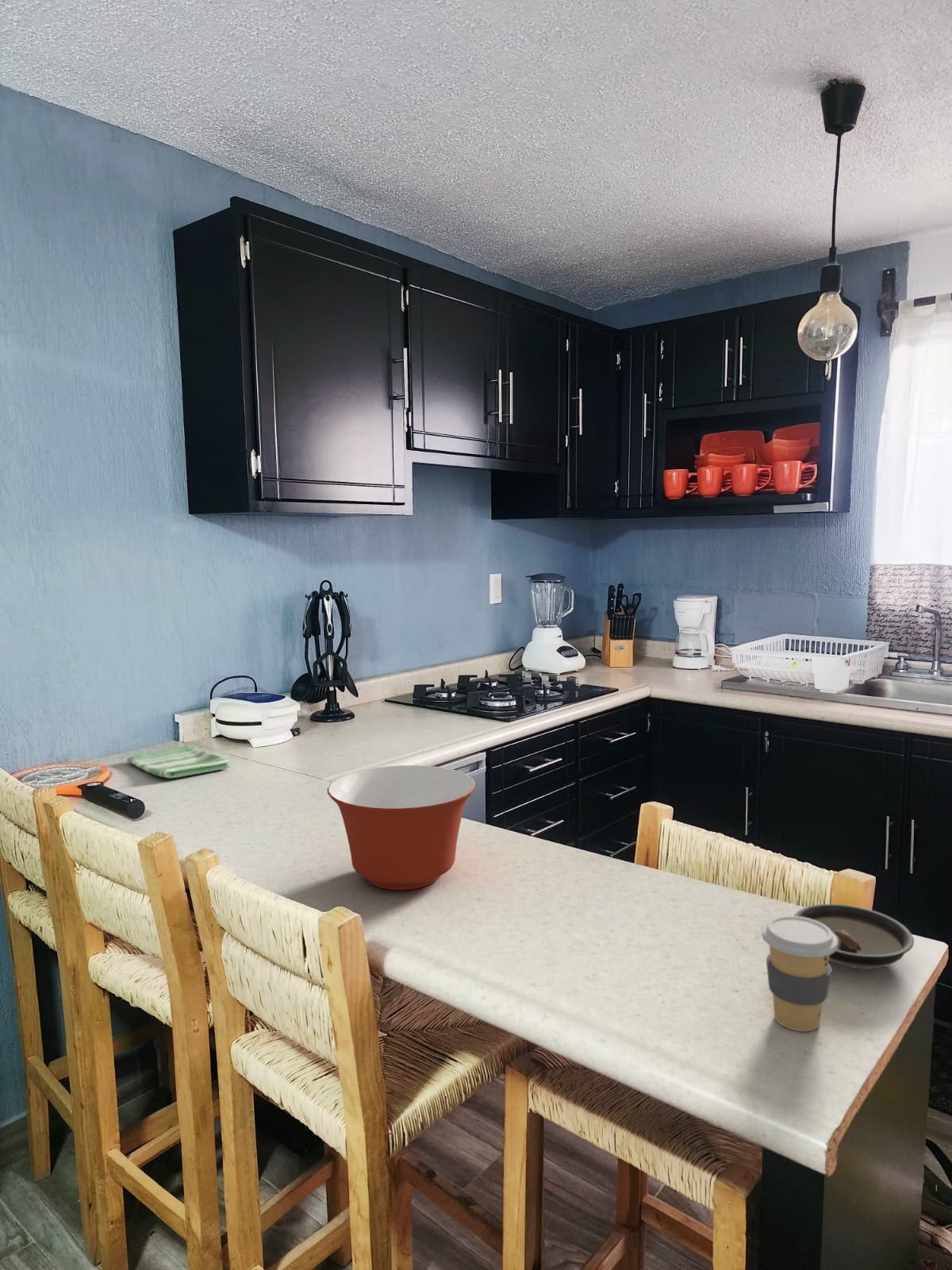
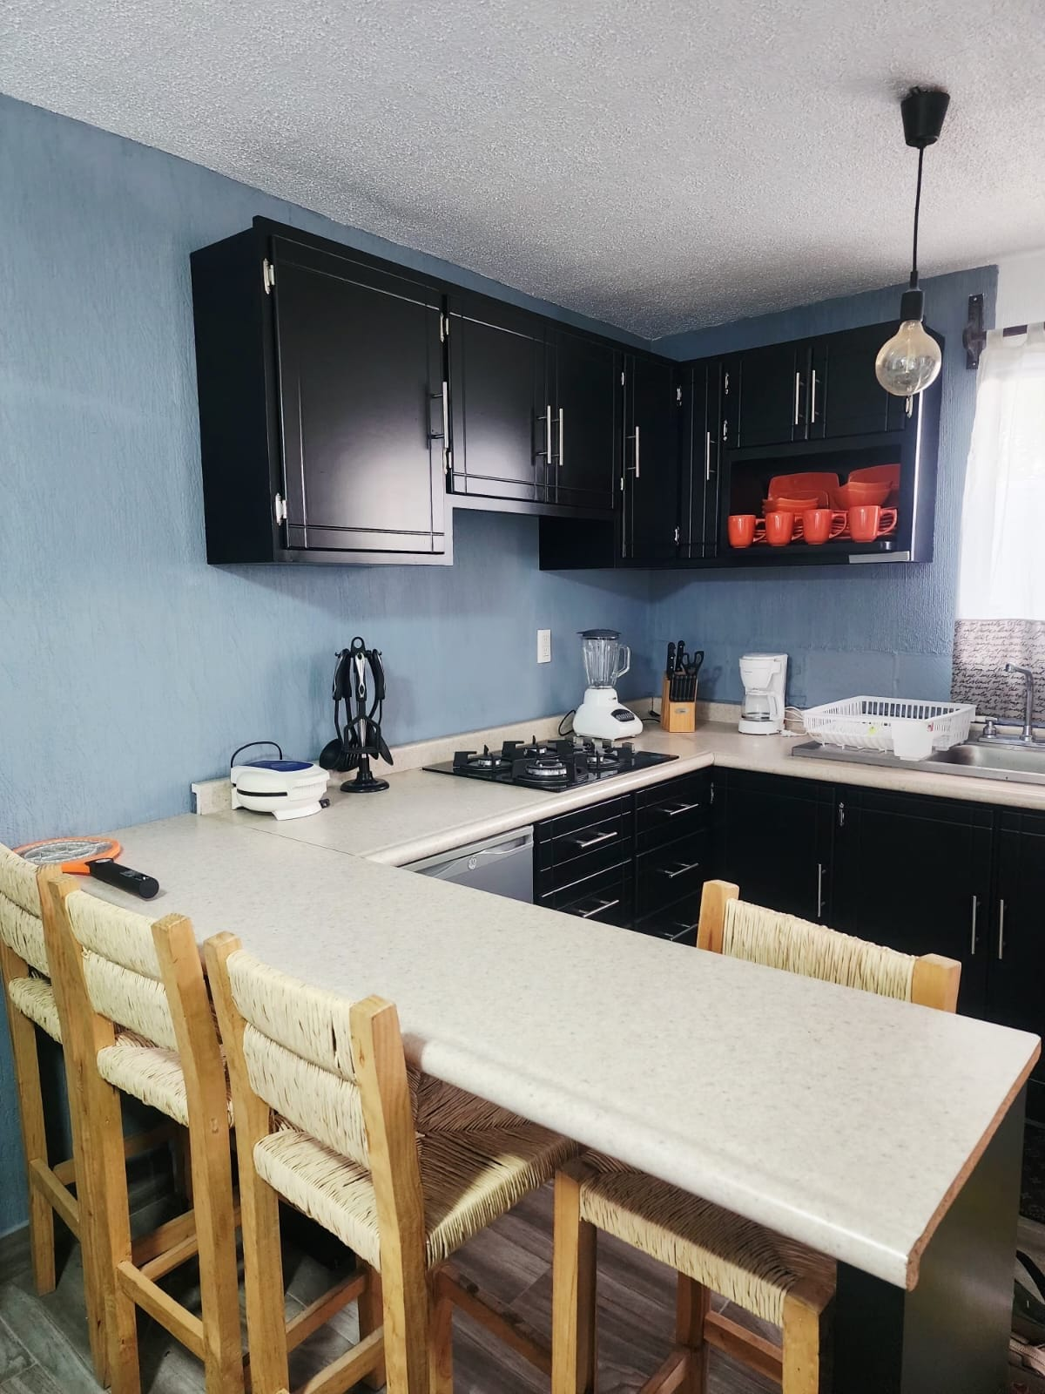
- dish towel [126,744,230,779]
- saucer [793,903,915,970]
- coffee cup [761,915,838,1032]
- mixing bowl [327,764,477,891]
